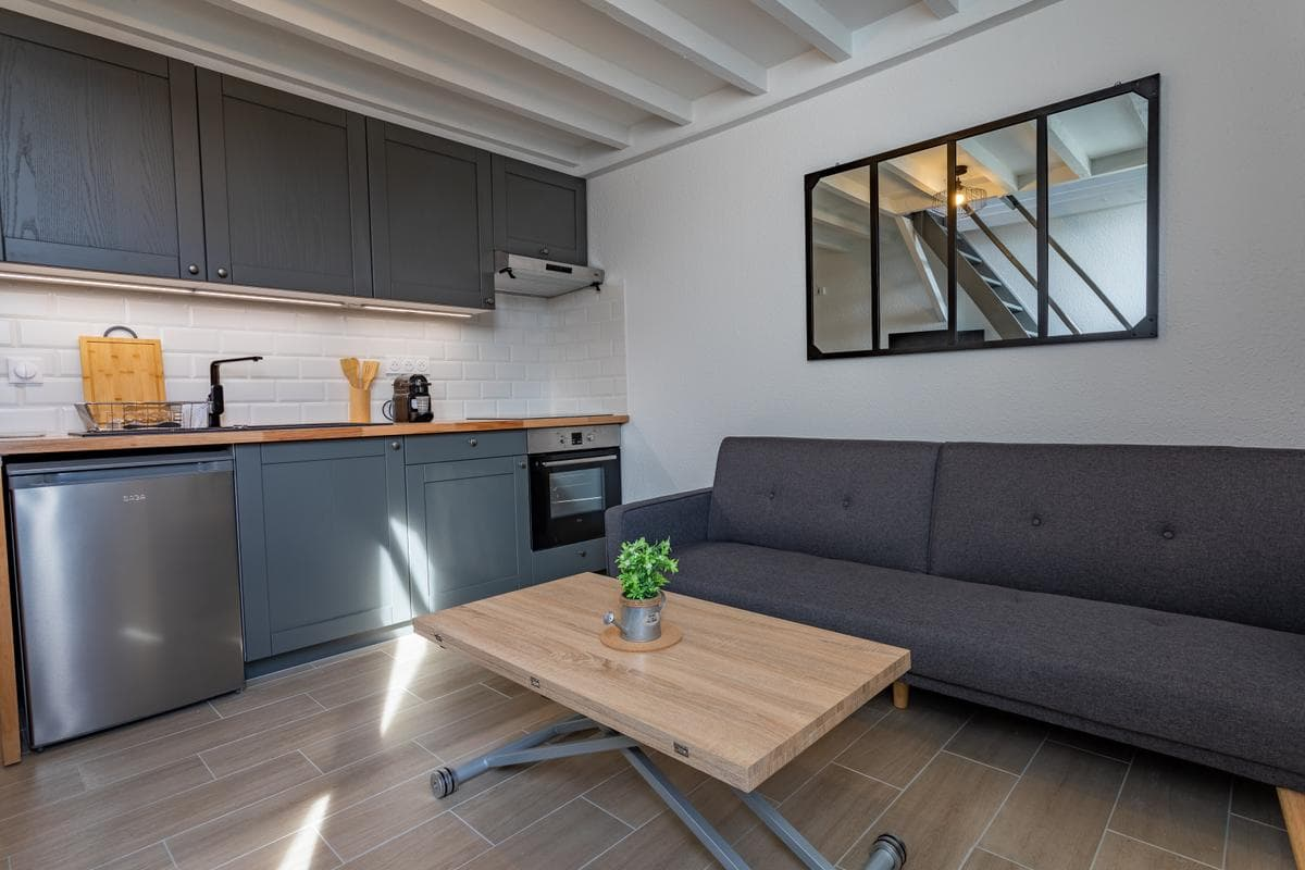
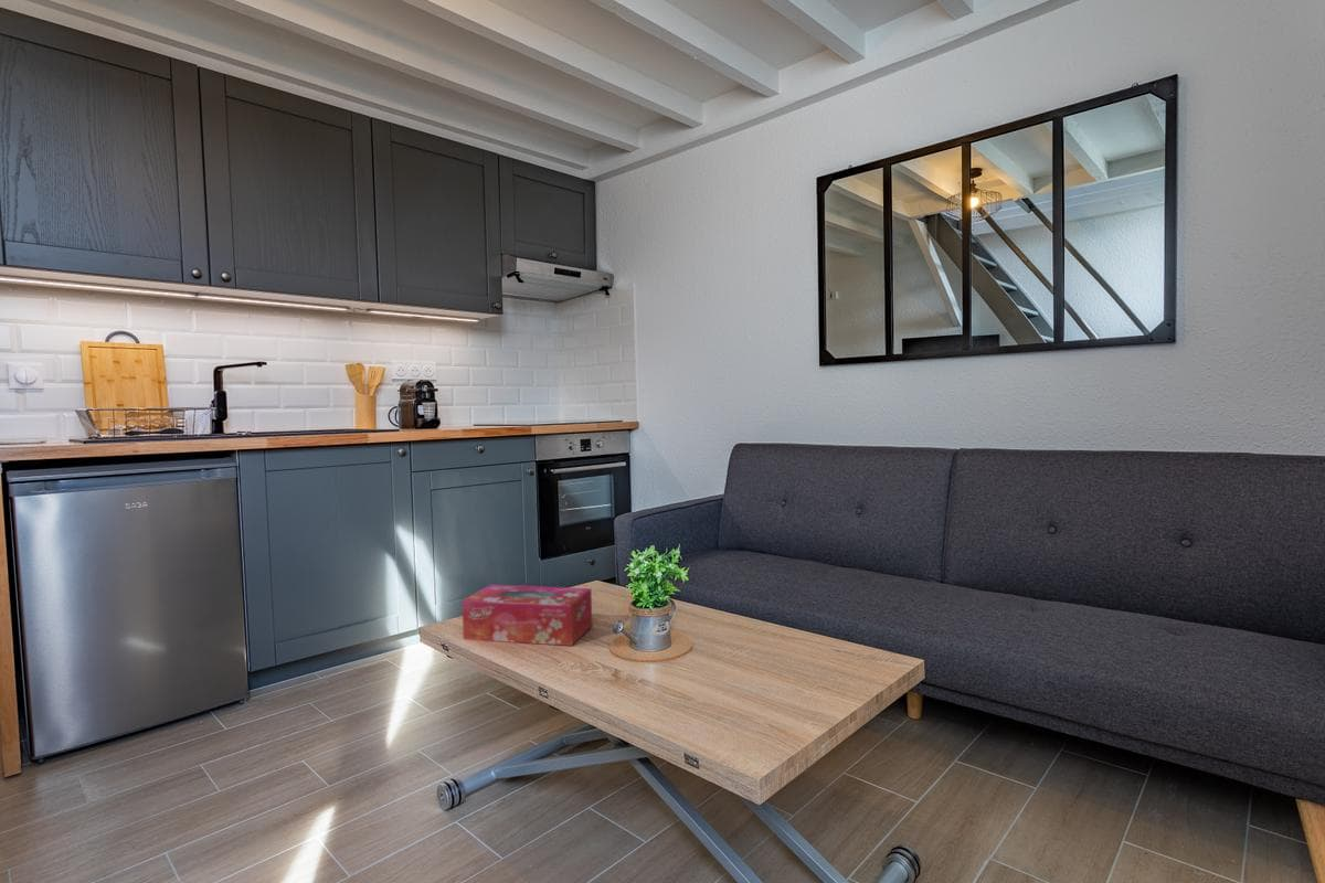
+ tissue box [460,584,593,647]
